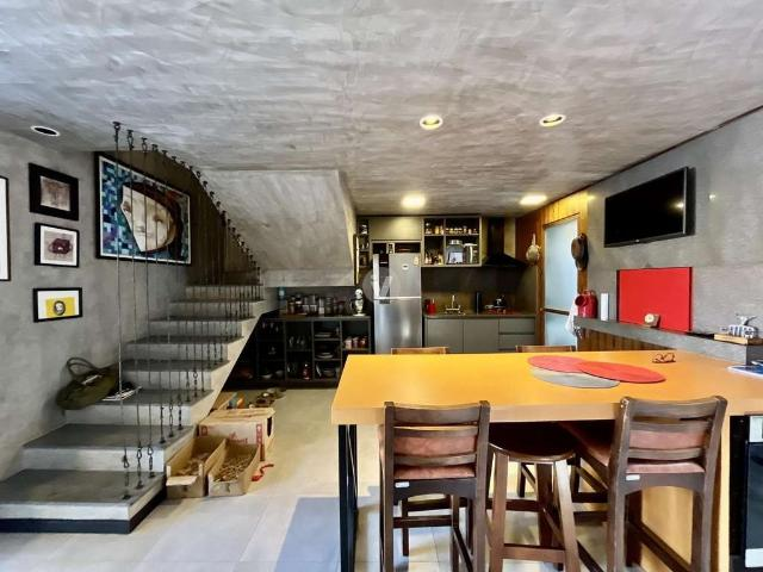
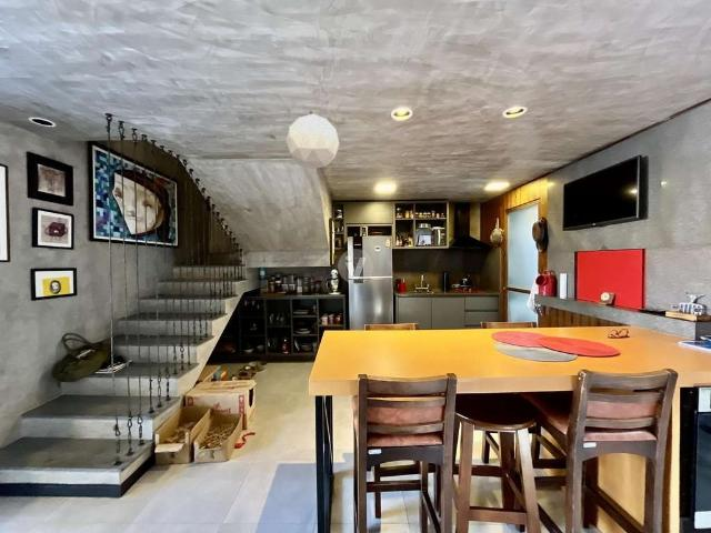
+ pendant light [286,109,340,170]
